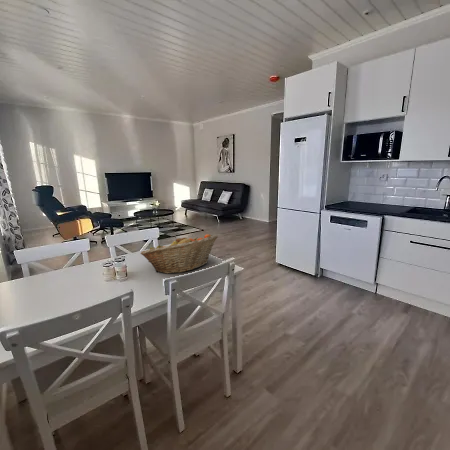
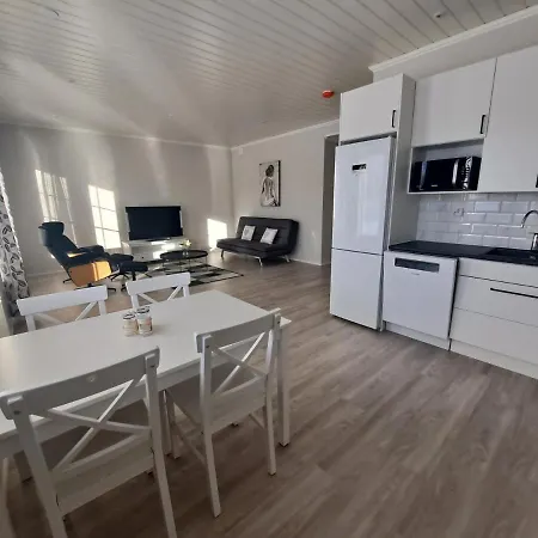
- fruit basket [140,233,219,274]
